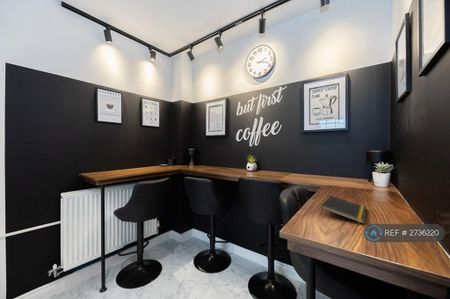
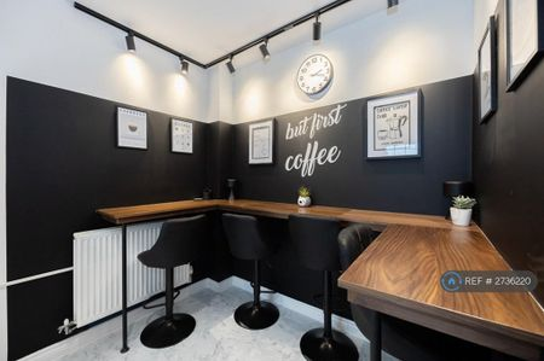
- notepad [319,194,368,225]
